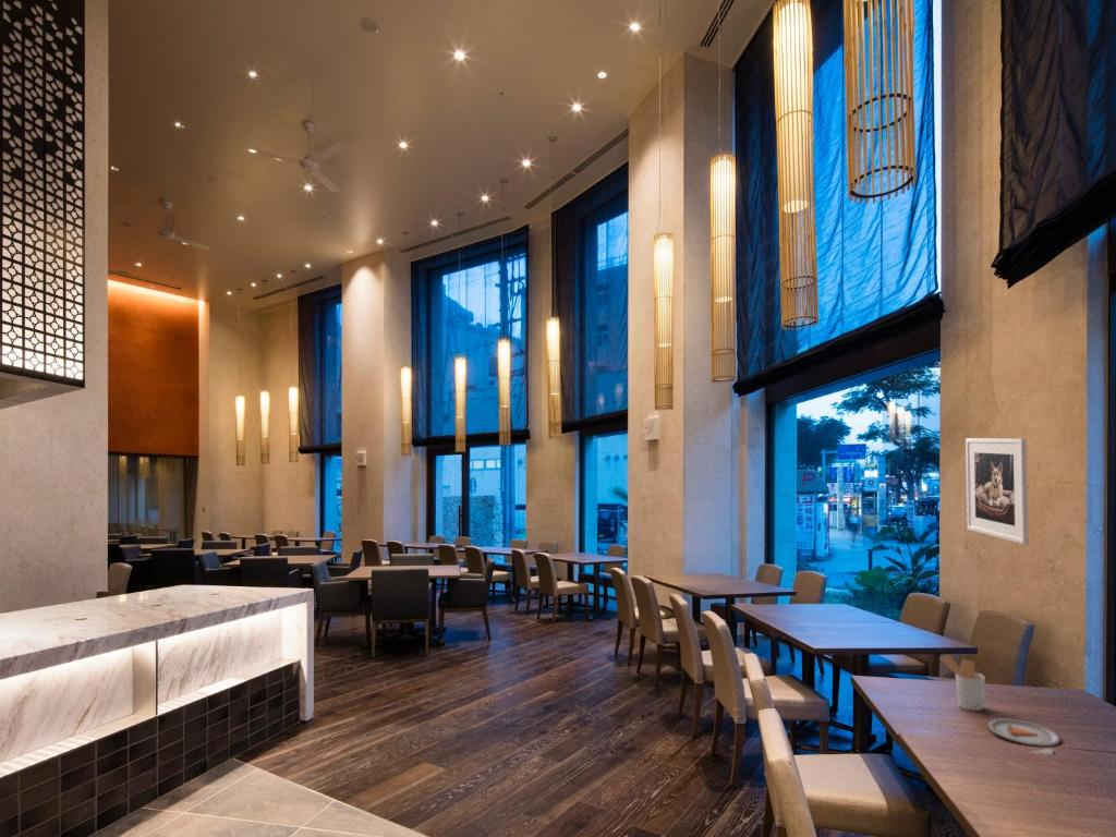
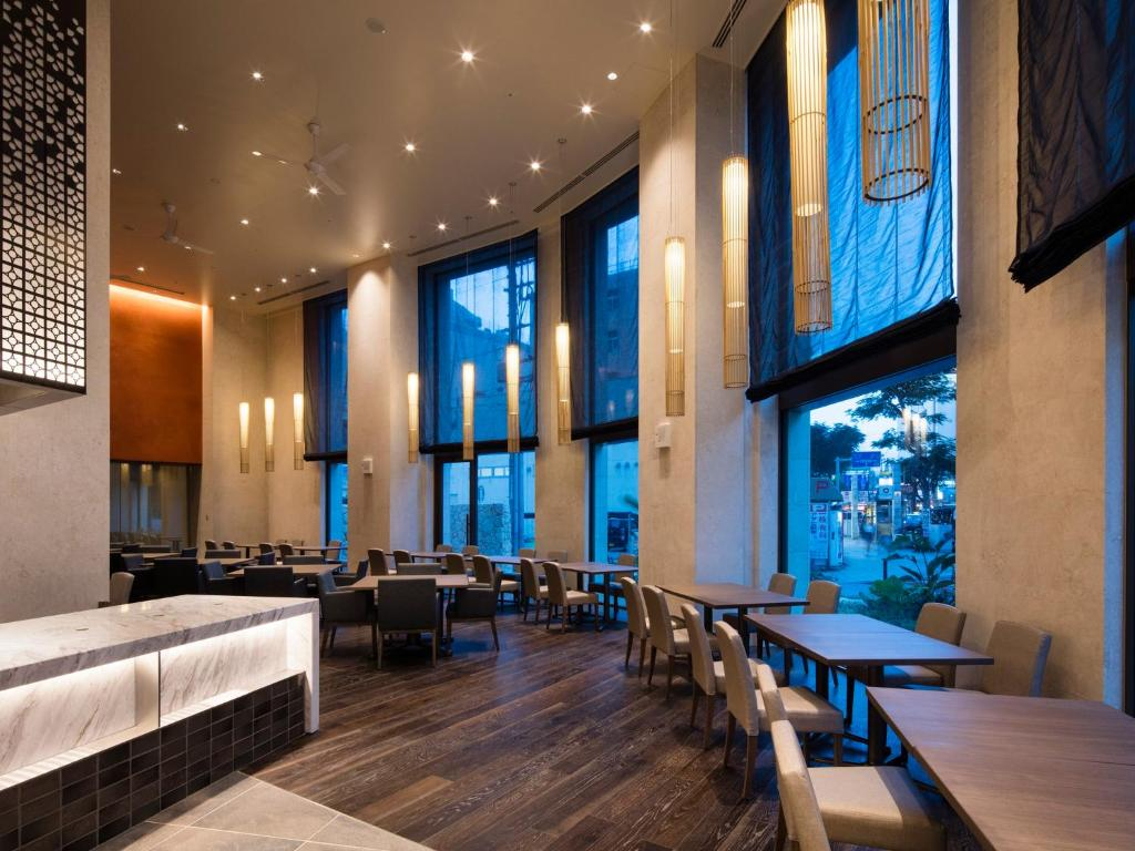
- dinner plate [987,718,1062,755]
- utensil holder [938,654,986,712]
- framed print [965,437,1030,545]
